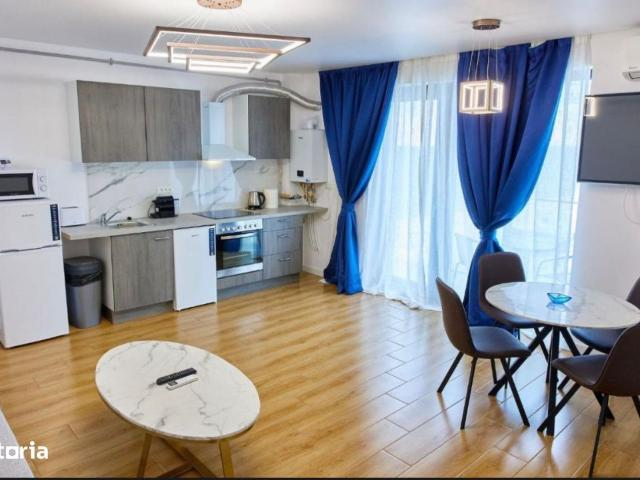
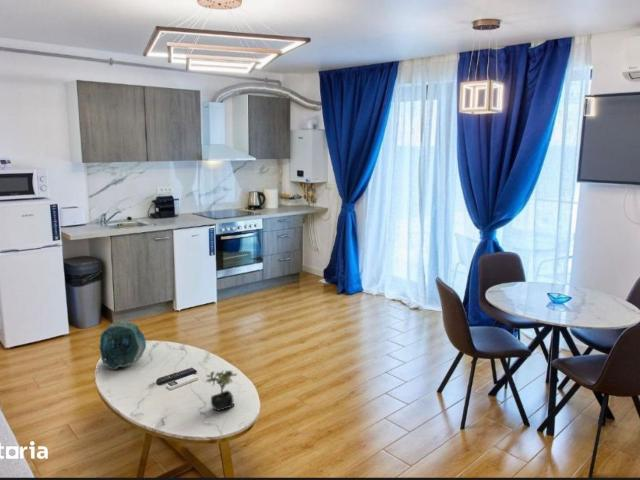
+ decorative bowl [98,320,147,370]
+ succulent plant [205,369,238,412]
